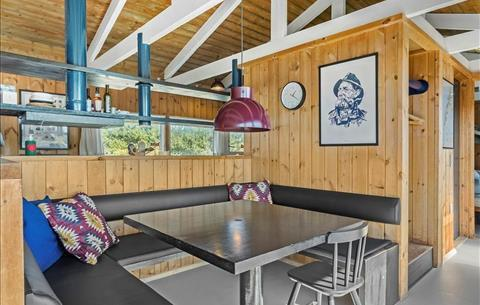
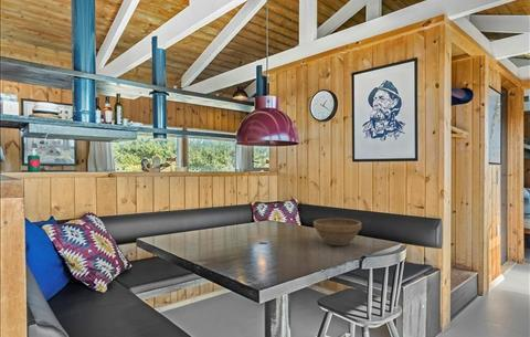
+ flower pot [312,218,362,246]
